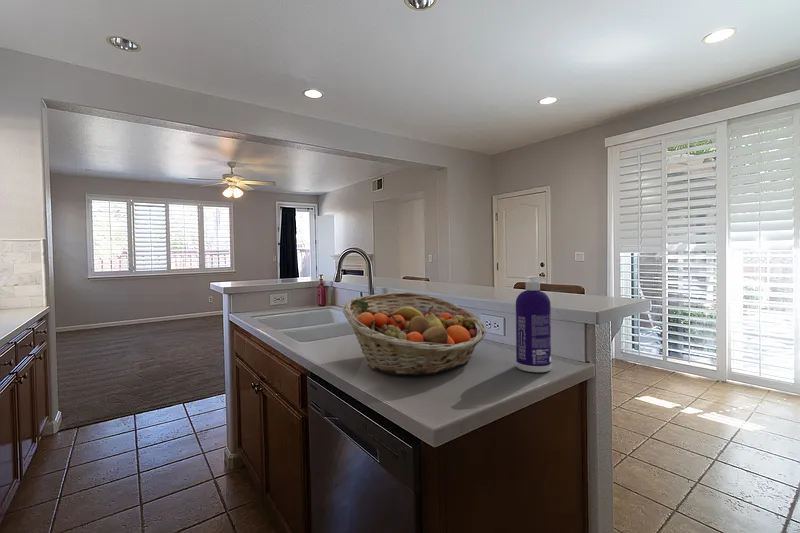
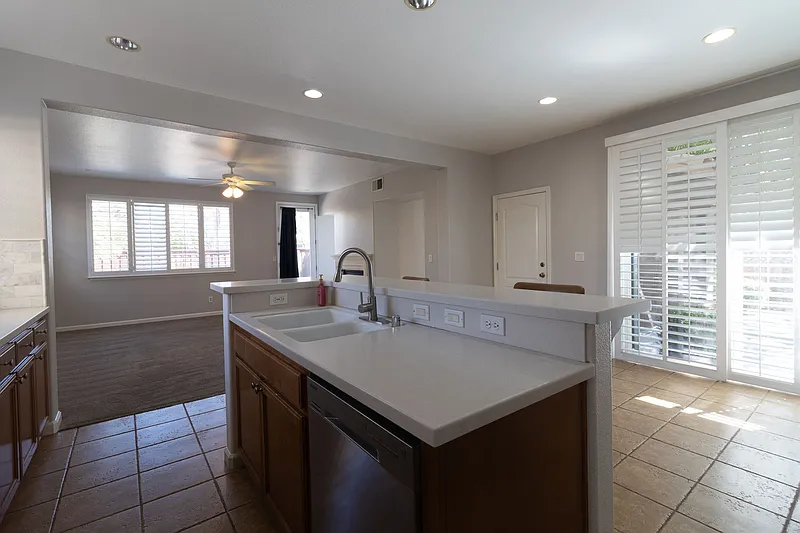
- spray bottle [515,275,552,373]
- fruit basket [341,292,487,376]
